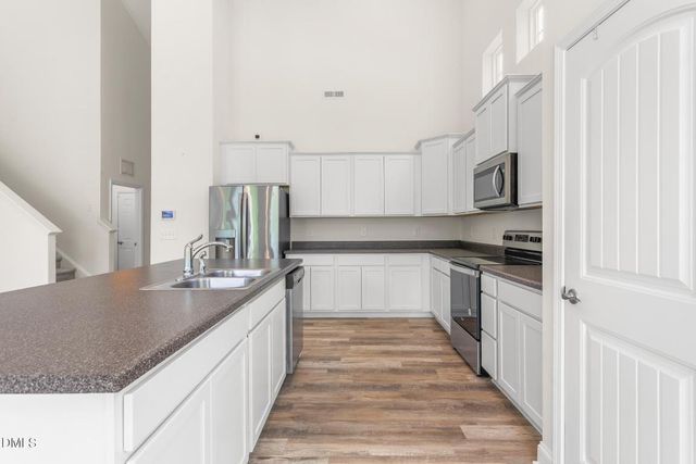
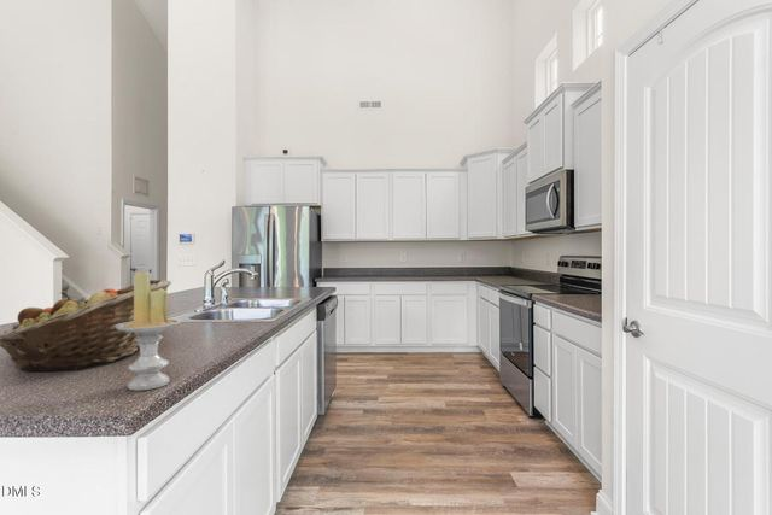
+ fruit basket [0,279,172,373]
+ candle [115,270,182,392]
